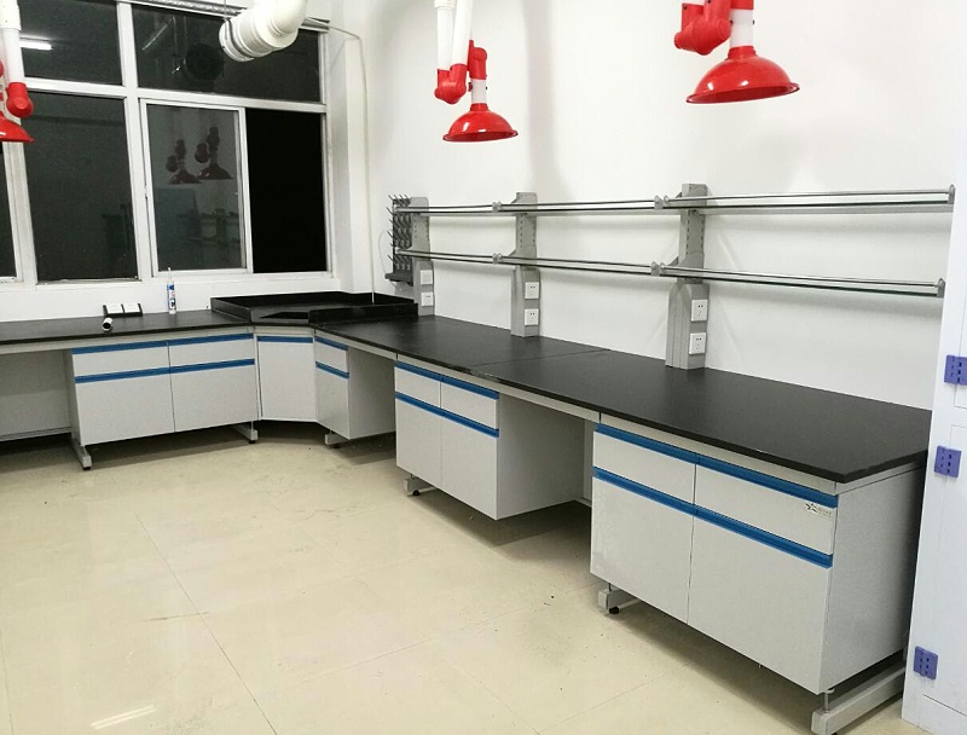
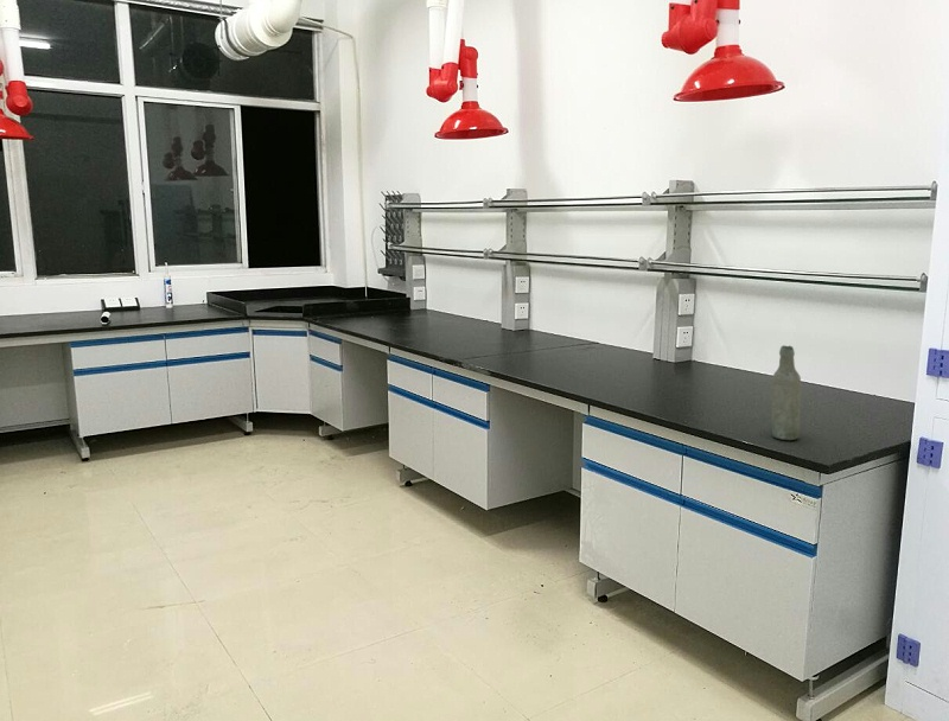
+ bottle [771,345,802,441]
